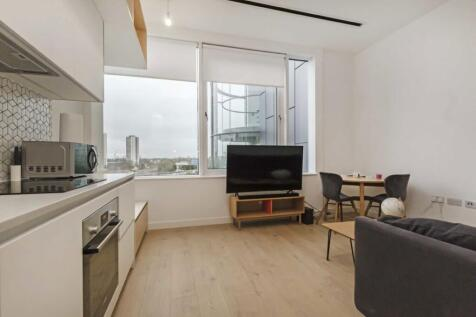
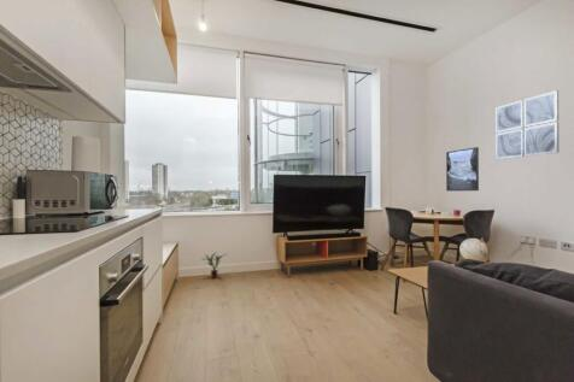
+ wall art [494,89,560,160]
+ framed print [445,146,480,192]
+ potted plant [200,251,227,278]
